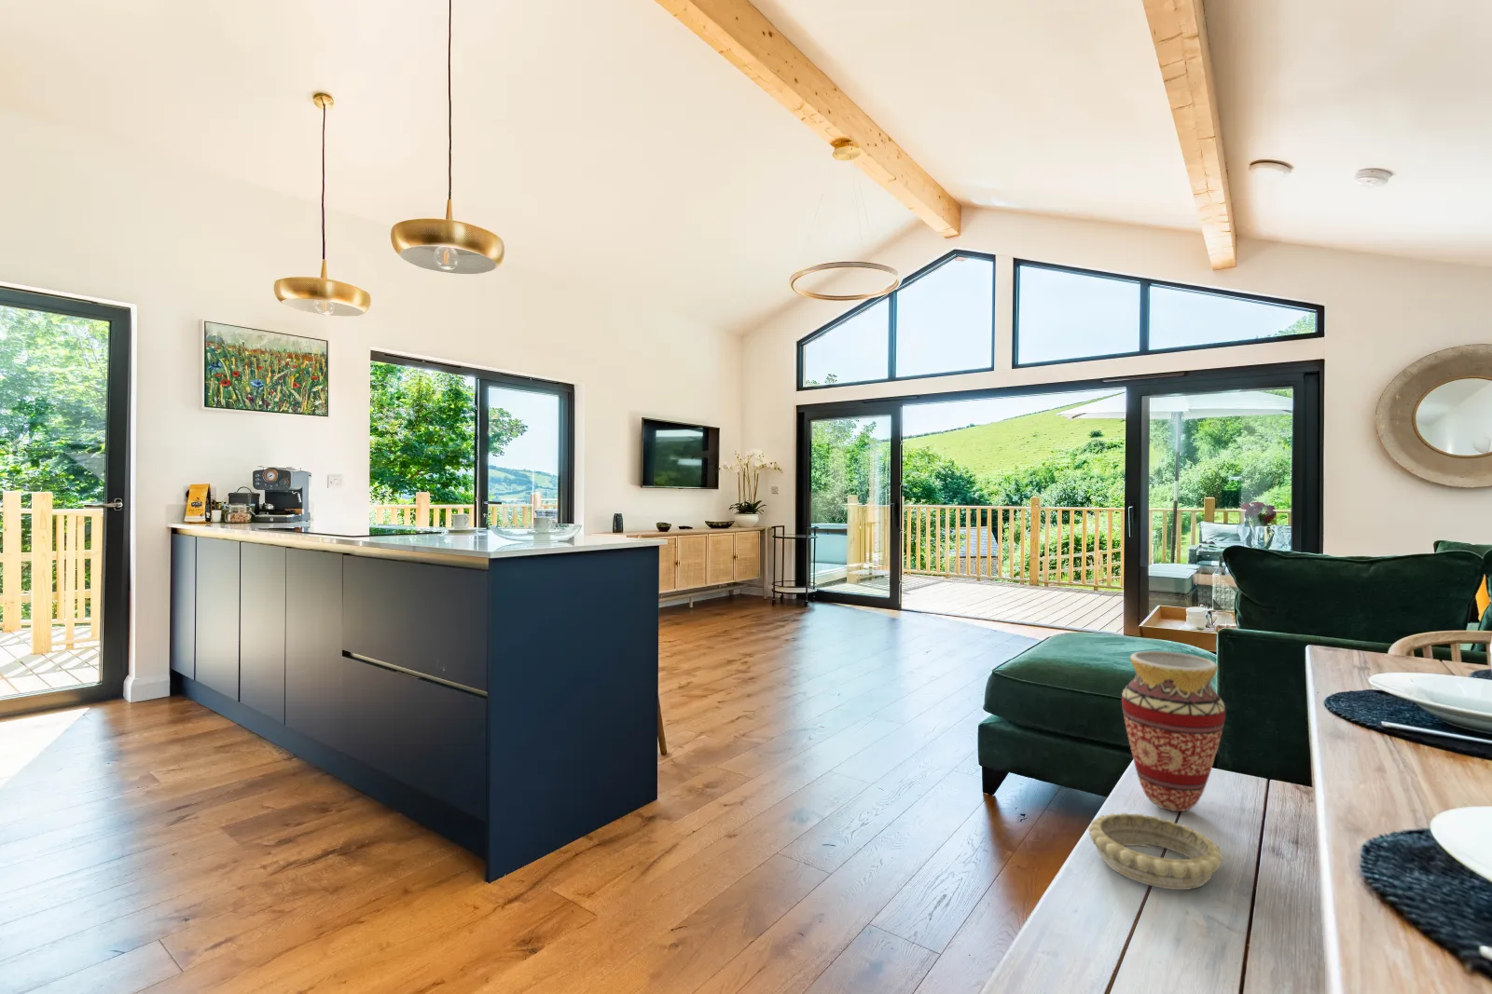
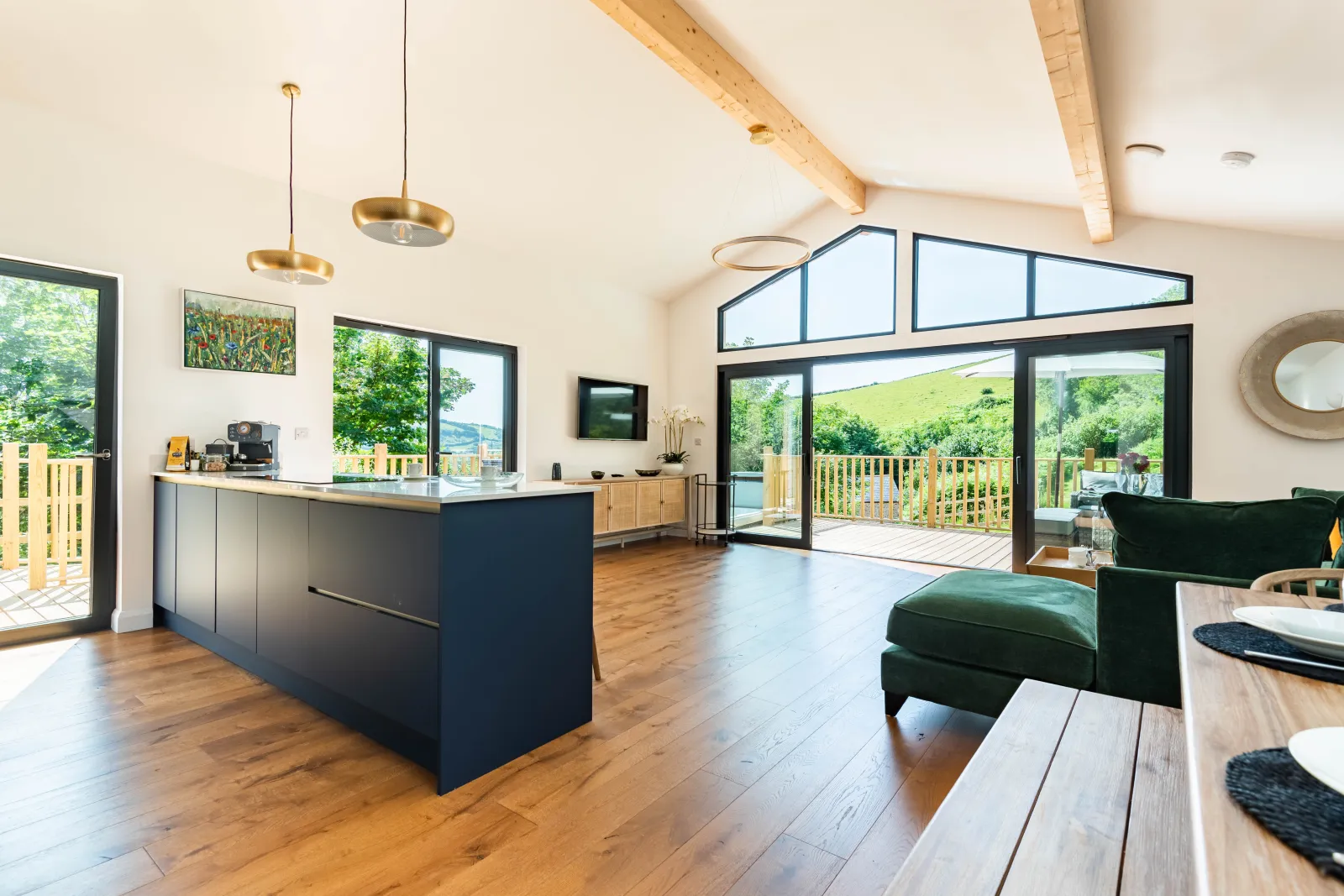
- vase [1121,650,1227,812]
- decorative bowl [1087,811,1223,891]
